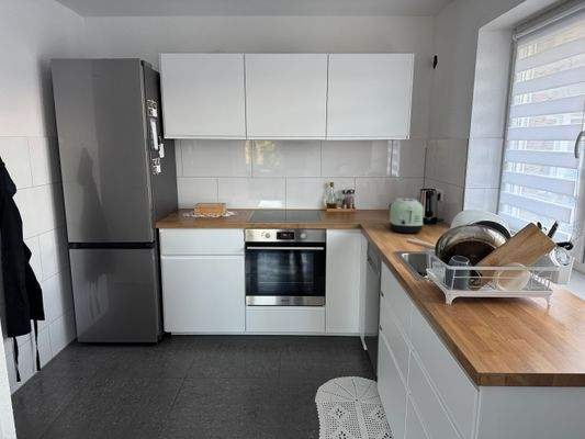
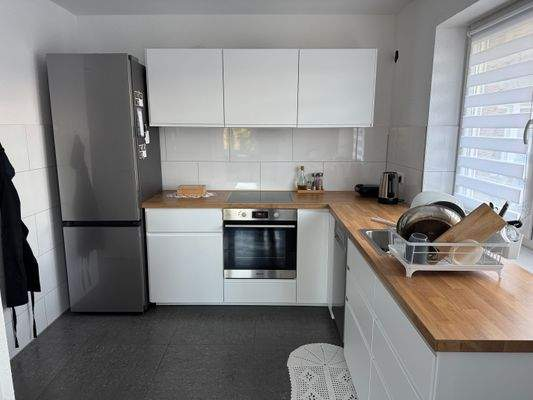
- toaster [389,198,425,234]
